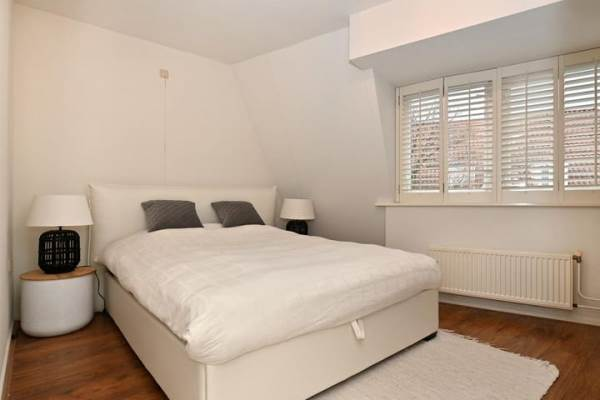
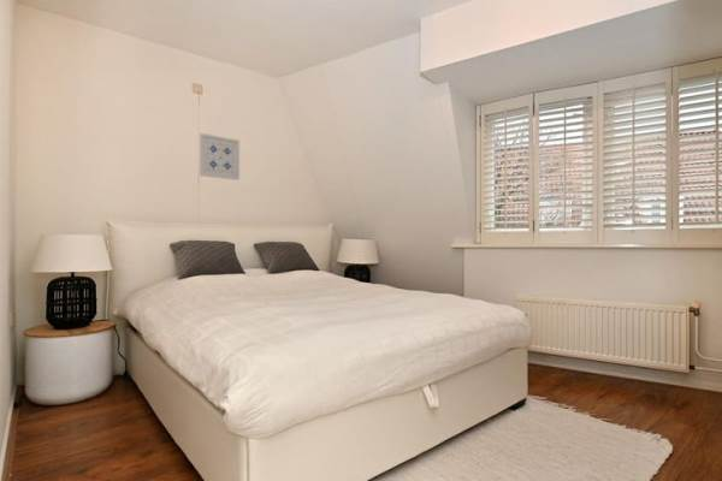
+ wall art [199,132,241,182]
